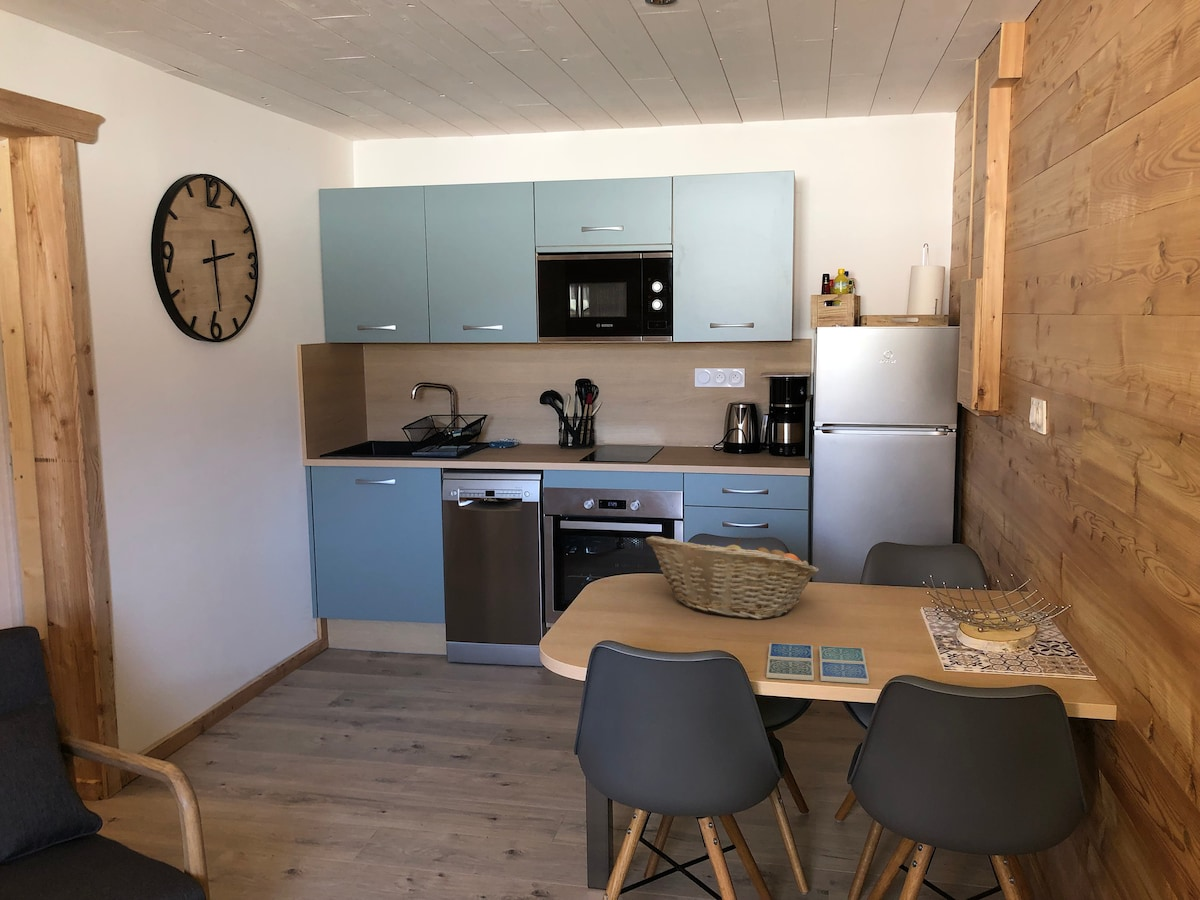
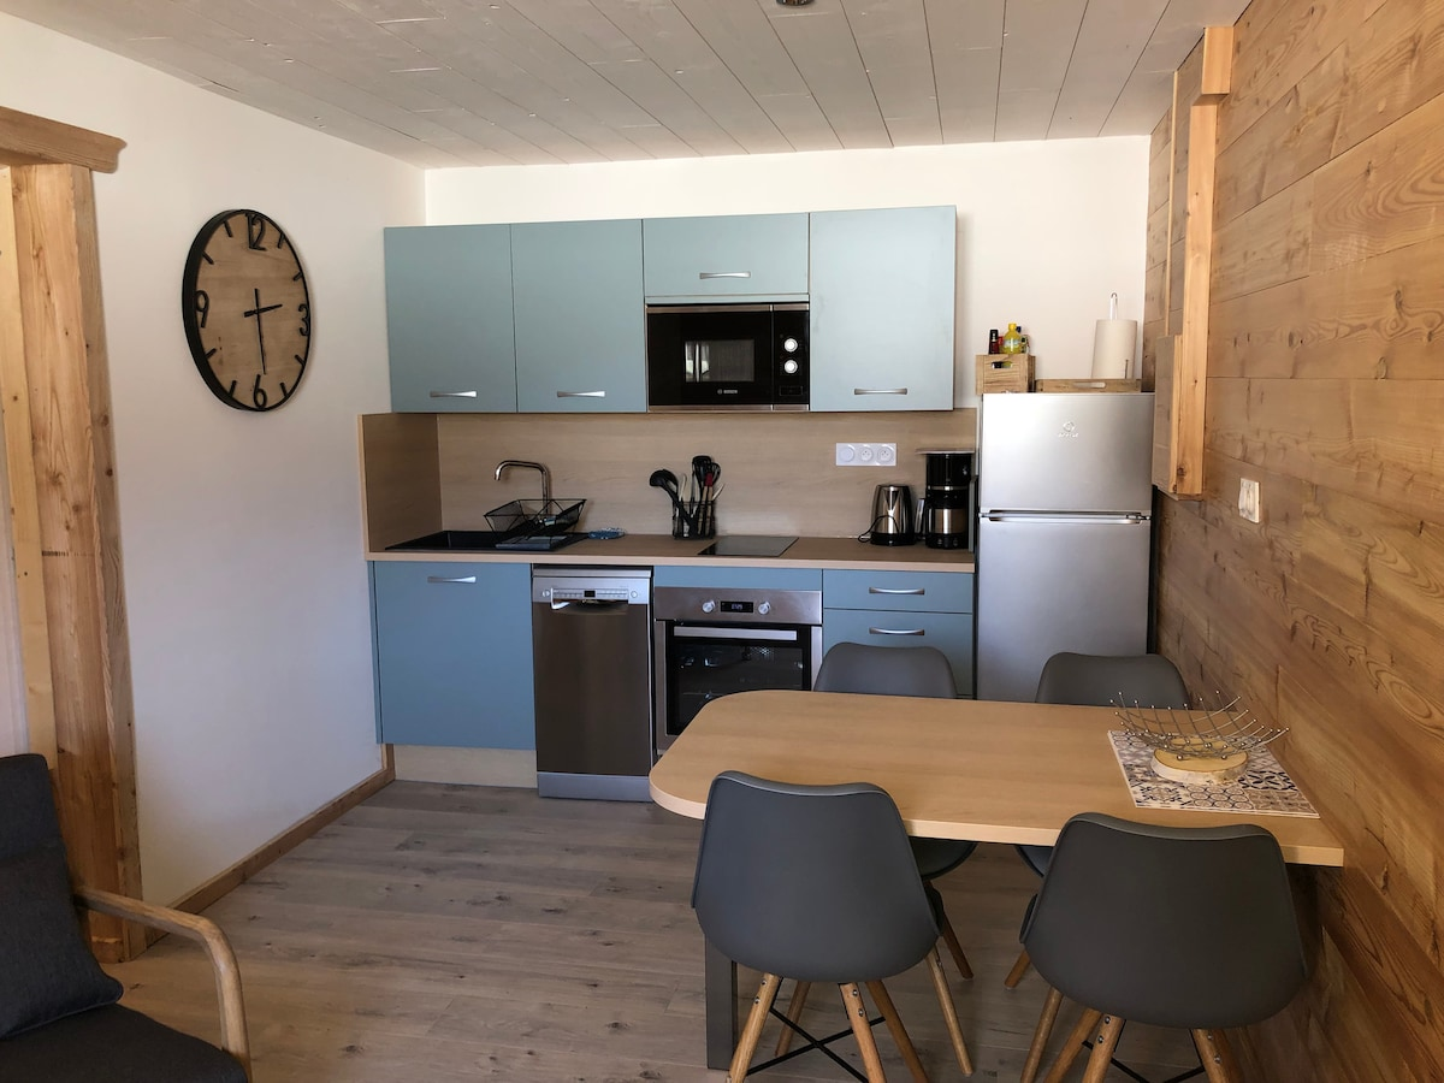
- fruit basket [645,535,820,620]
- drink coaster [765,642,870,685]
